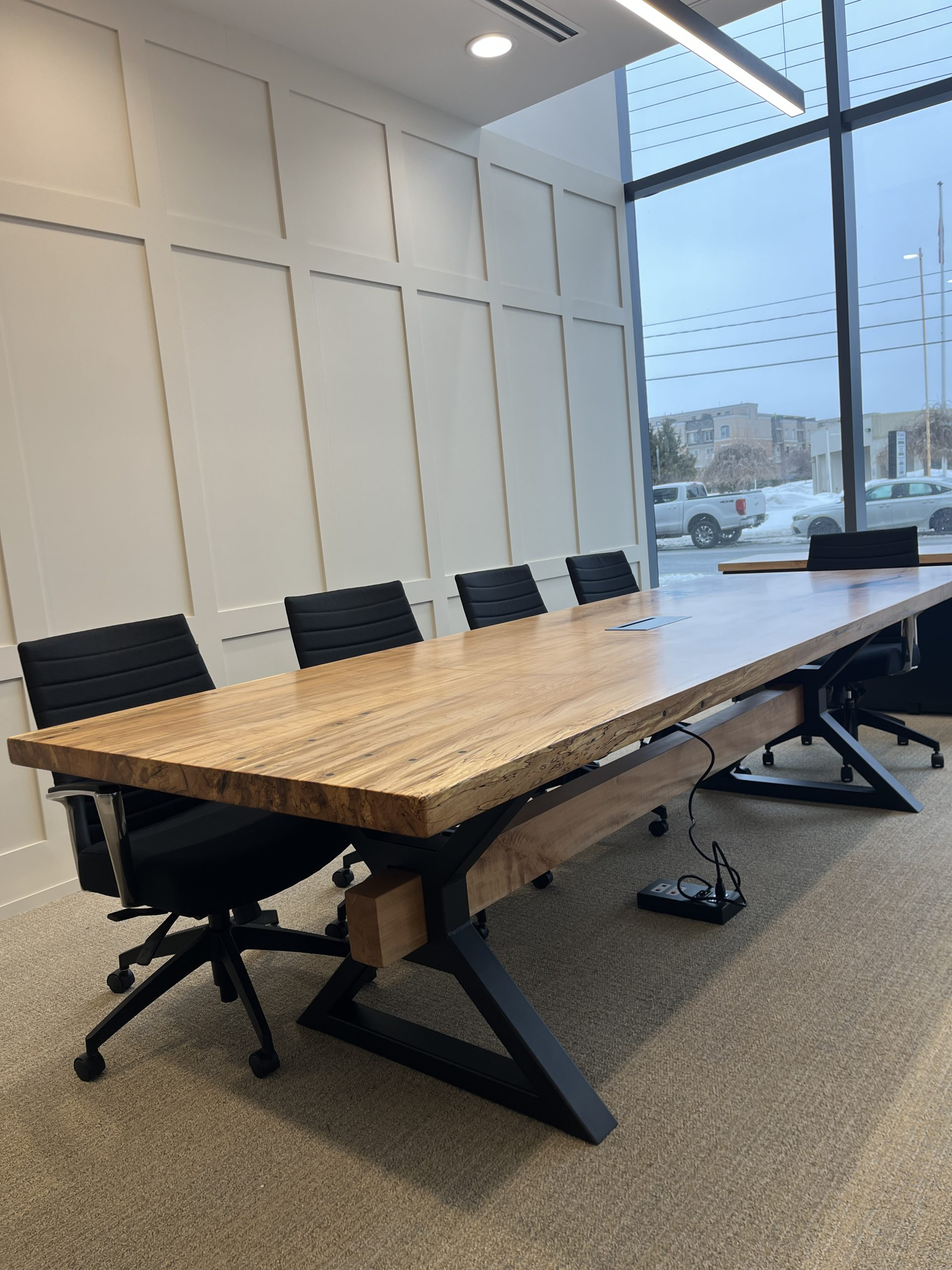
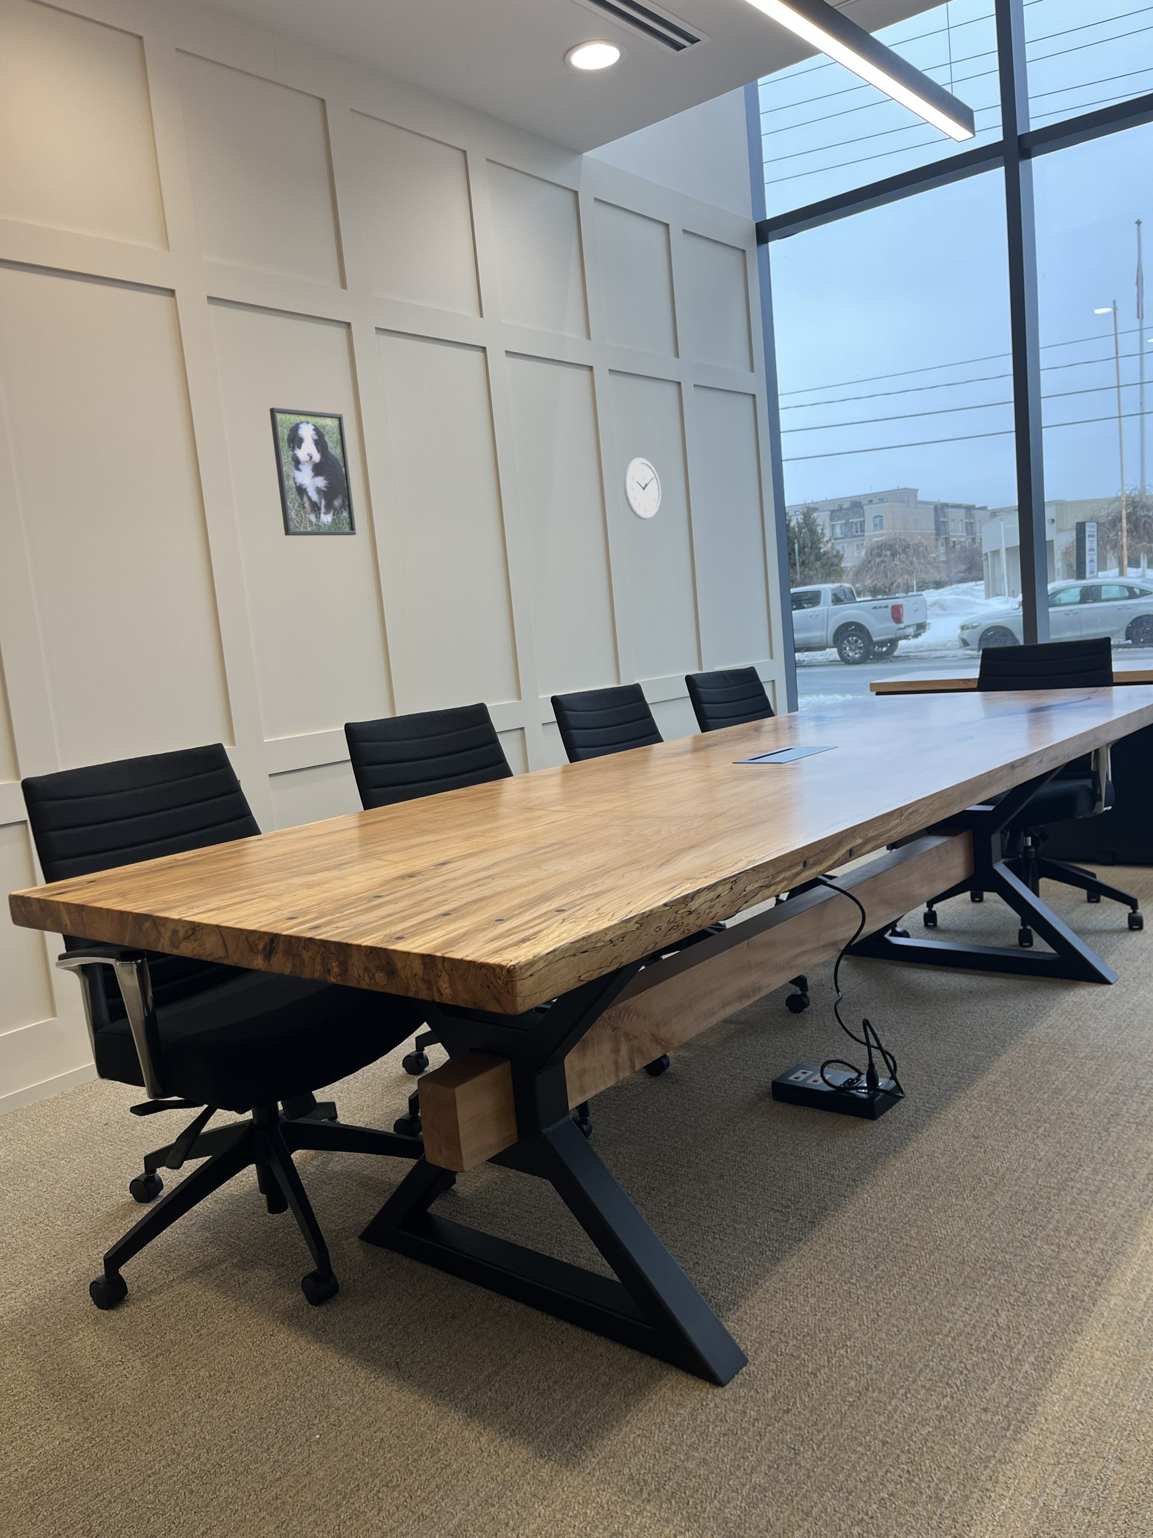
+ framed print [269,407,357,536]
+ wall clock [624,458,661,521]
